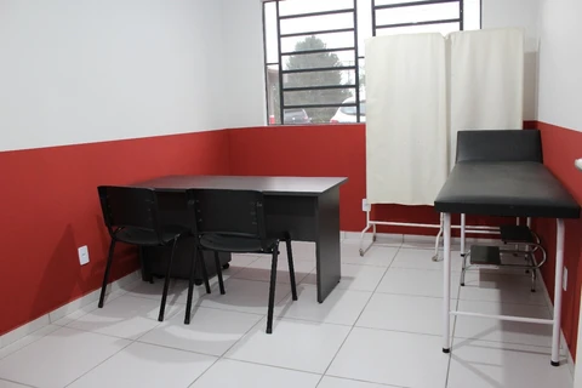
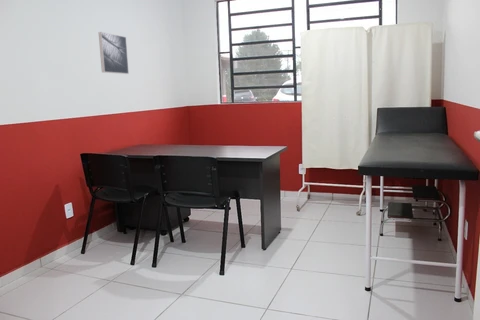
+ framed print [98,31,130,75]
